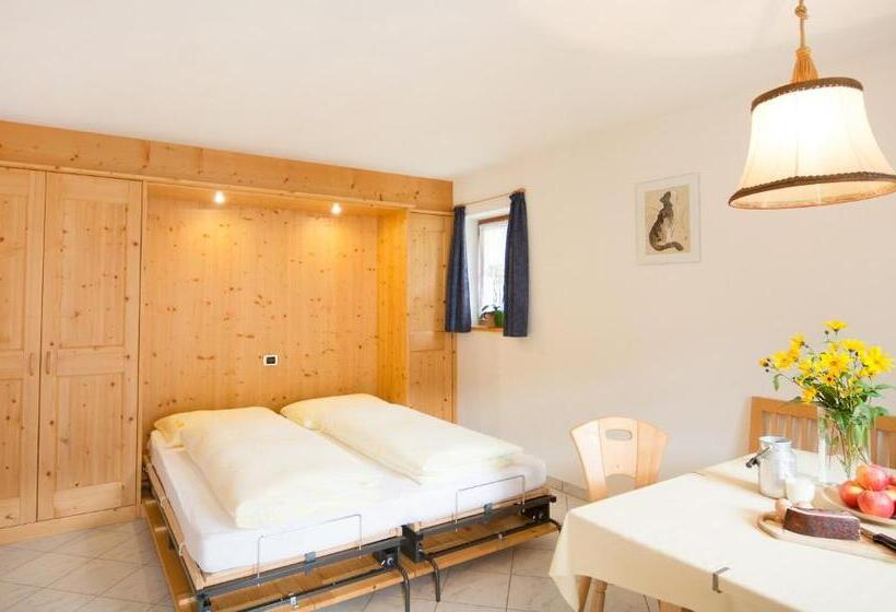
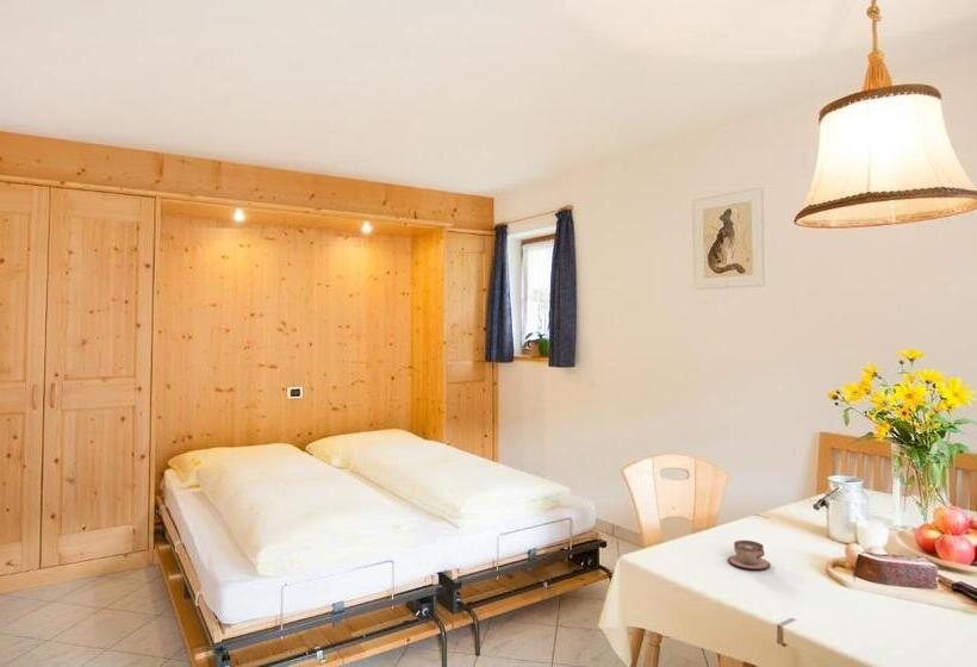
+ teacup [727,540,771,571]
